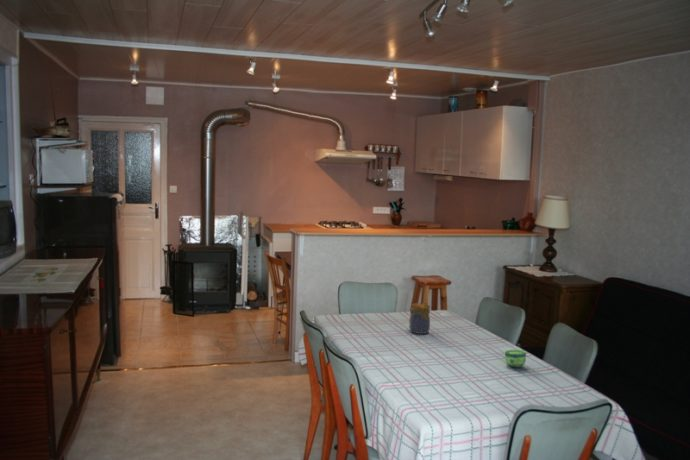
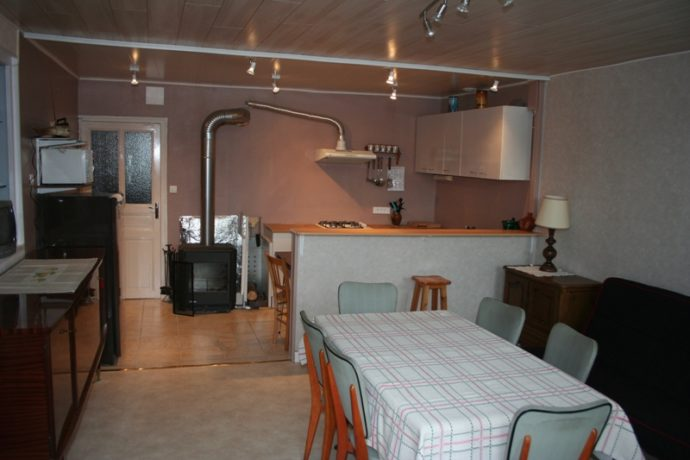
- cup [504,348,527,368]
- jar [408,302,431,335]
